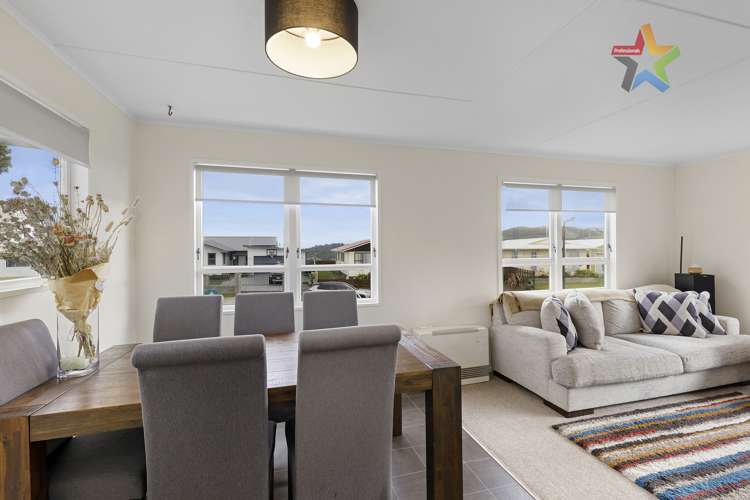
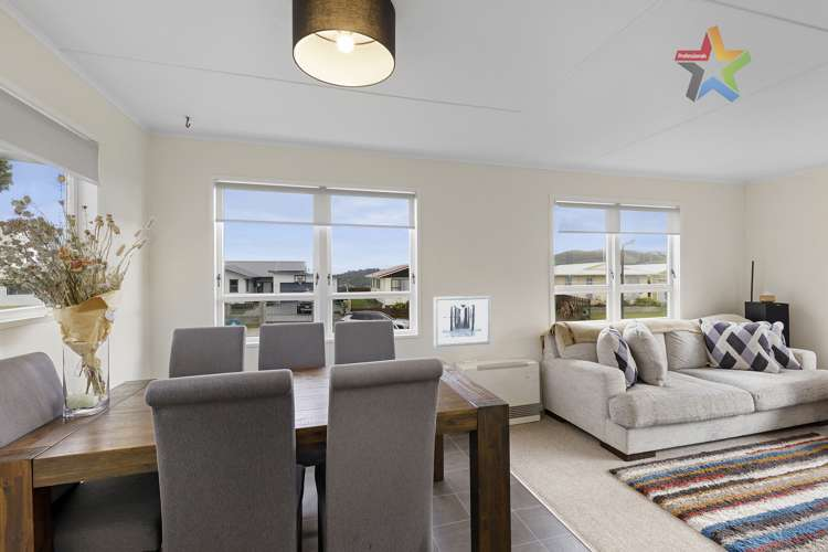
+ wall art [433,295,491,348]
